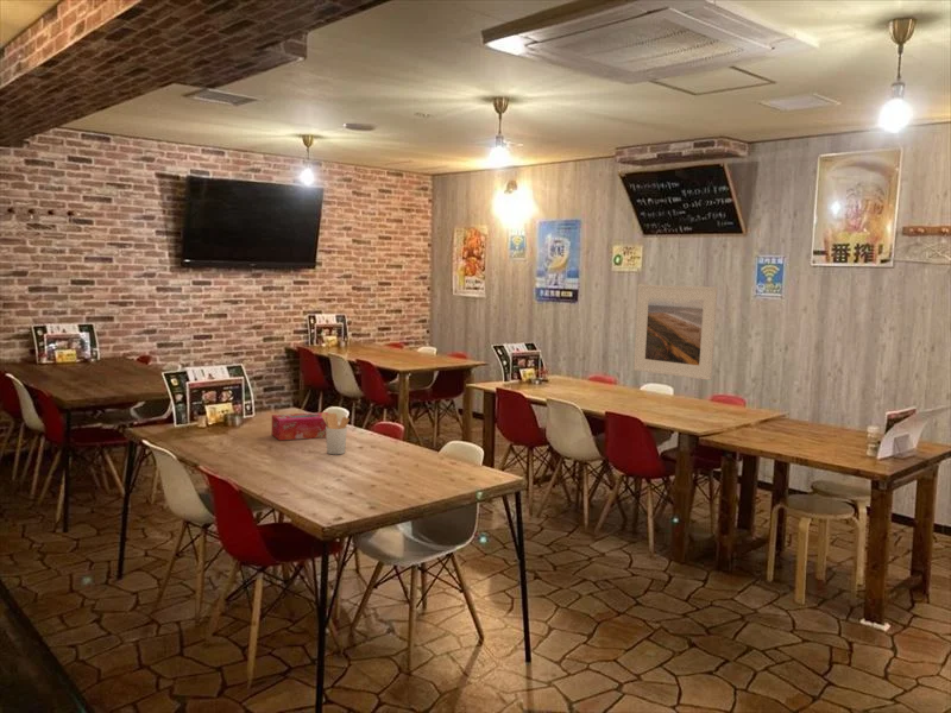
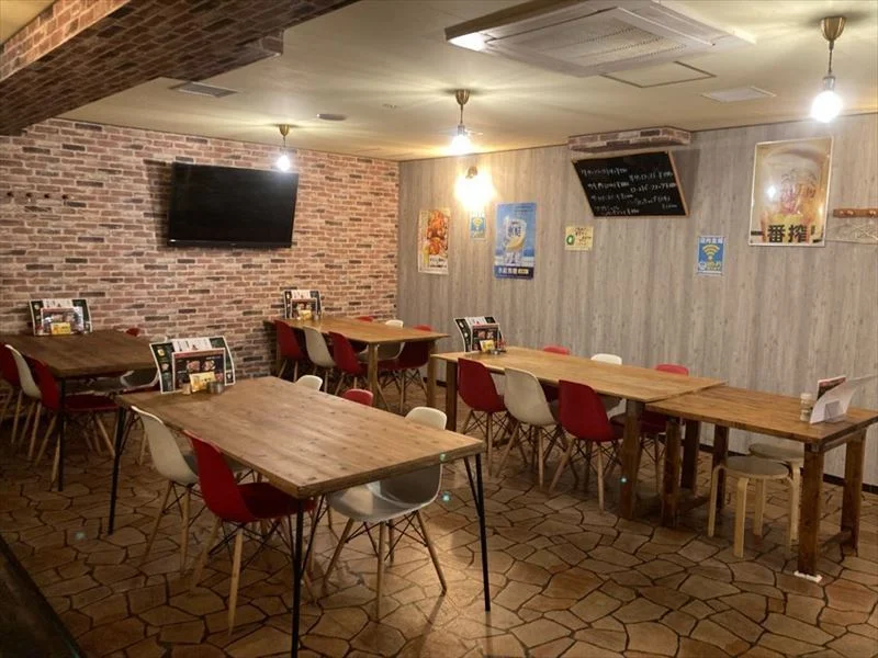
- tissue box [271,411,329,441]
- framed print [632,284,719,381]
- utensil holder [322,412,351,455]
